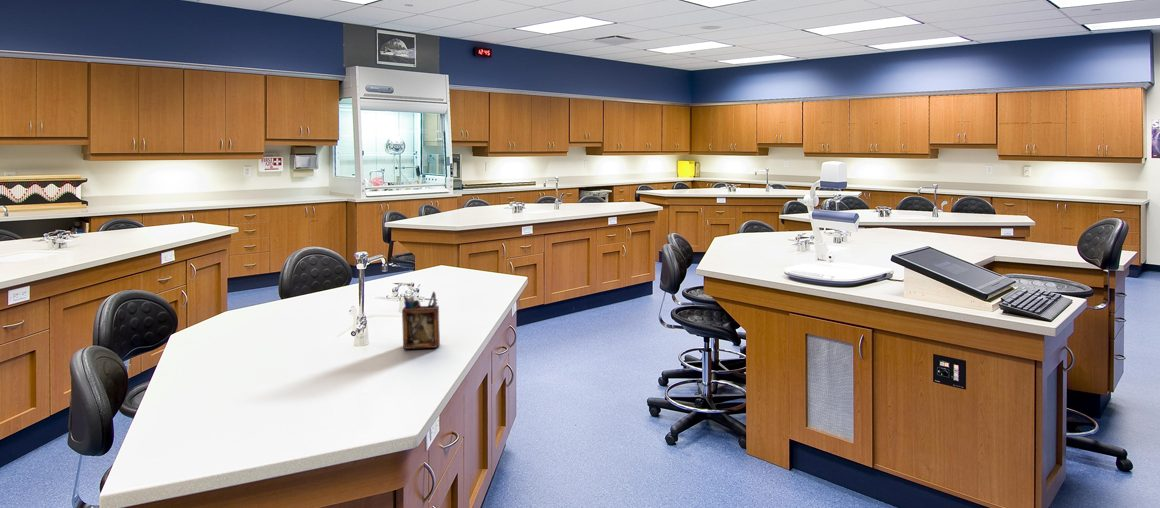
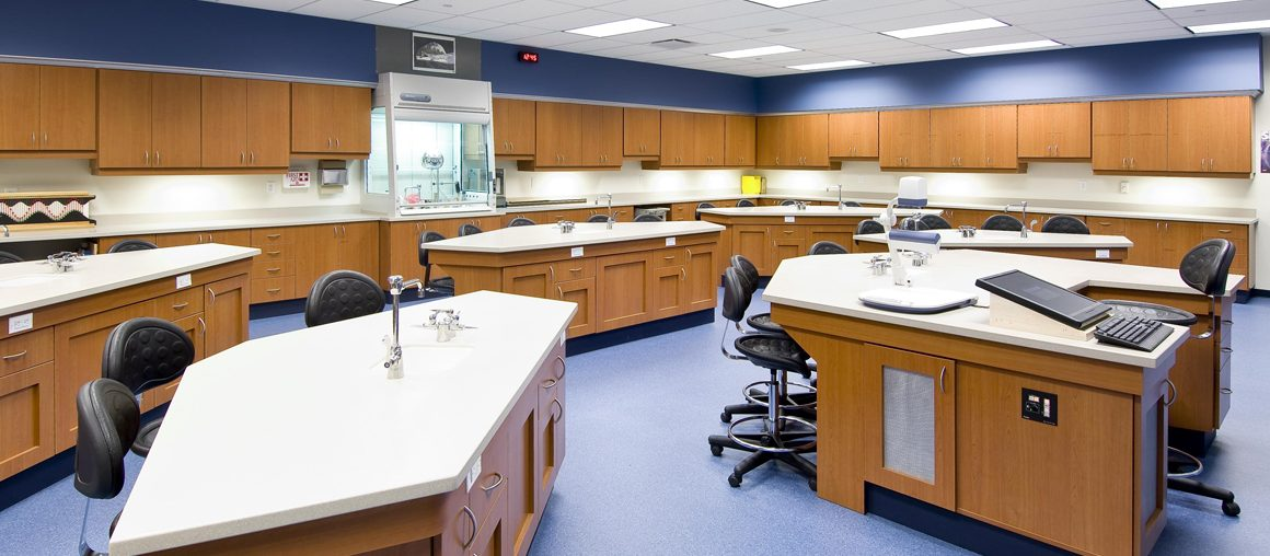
- desk organizer [401,291,441,350]
